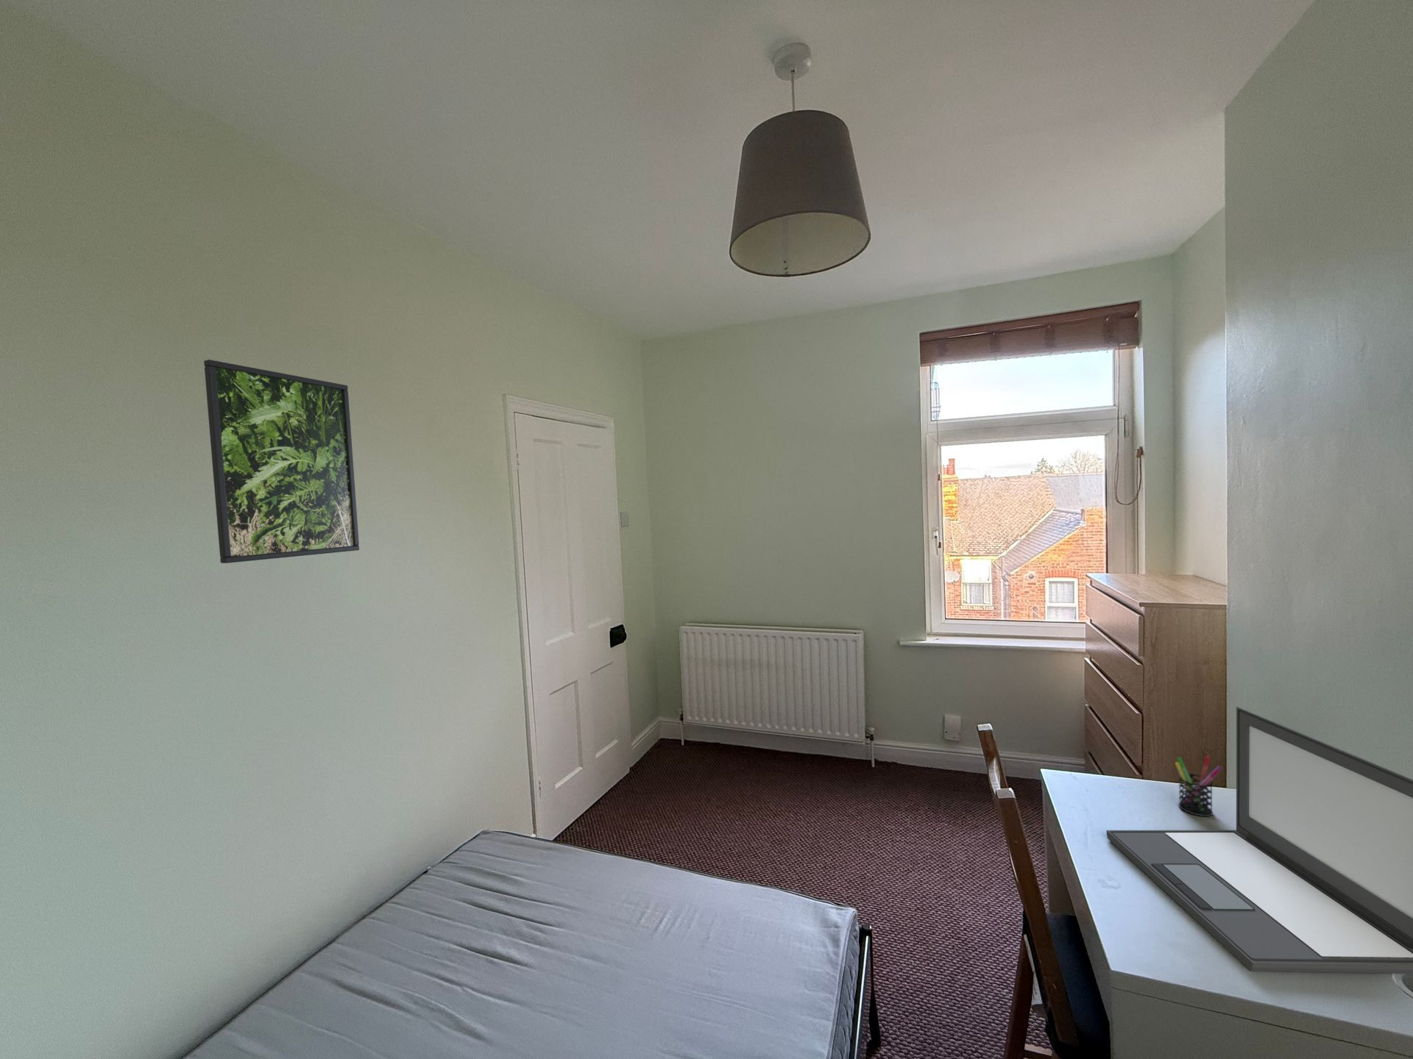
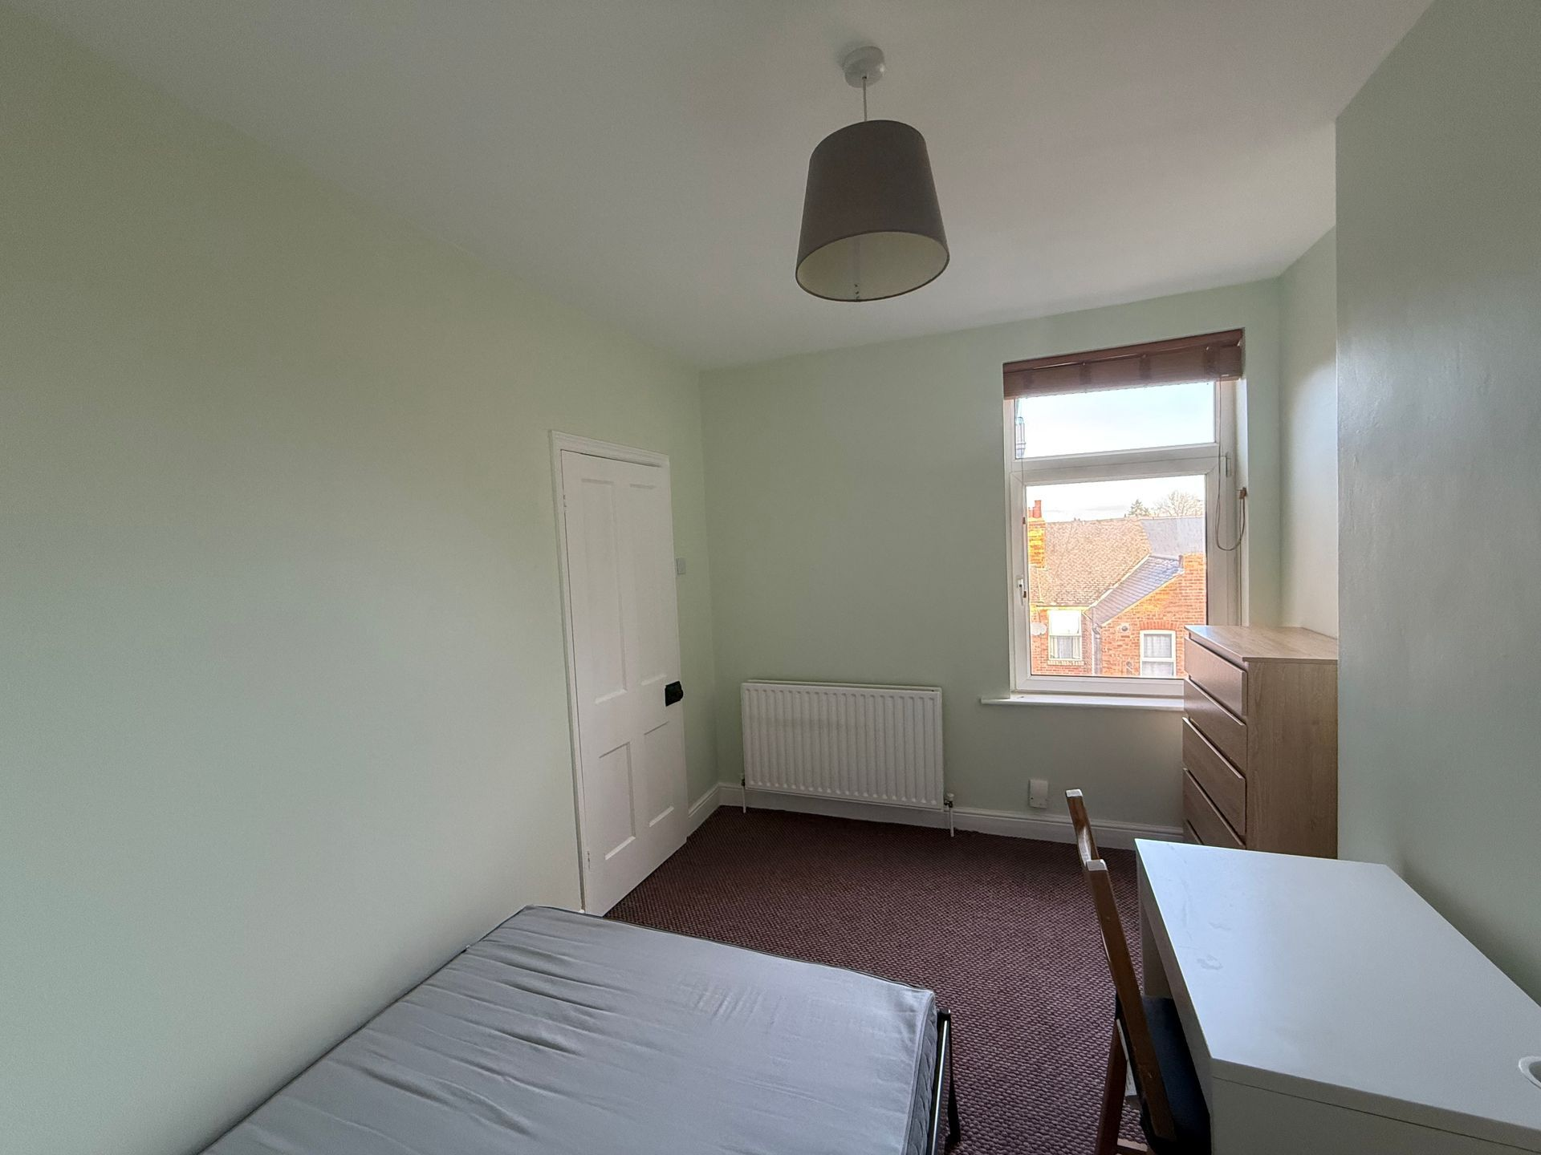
- pen holder [1175,754,1223,816]
- laptop [1106,706,1413,974]
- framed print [204,359,359,564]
